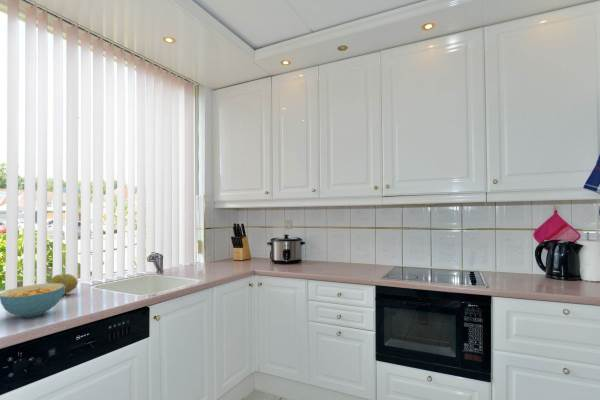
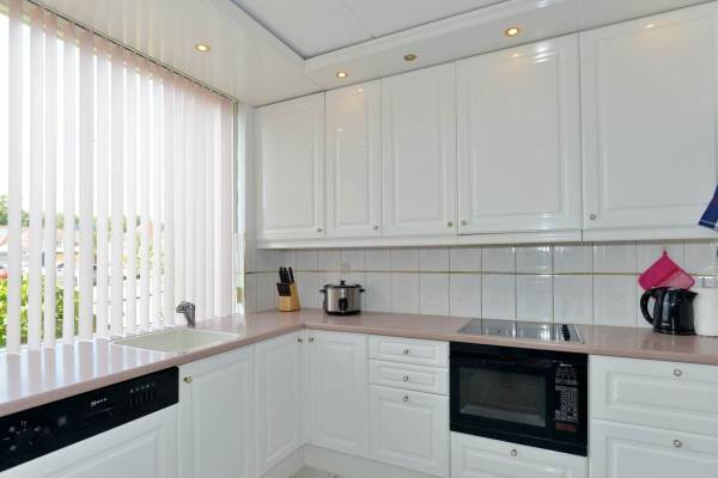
- fruit [47,273,79,296]
- cereal bowl [0,283,65,318]
